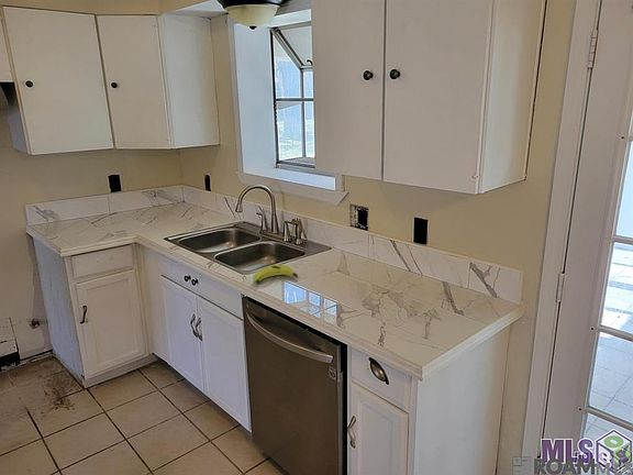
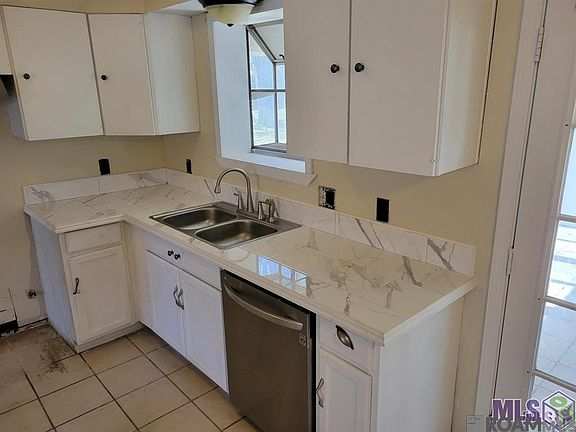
- banana [252,264,299,284]
